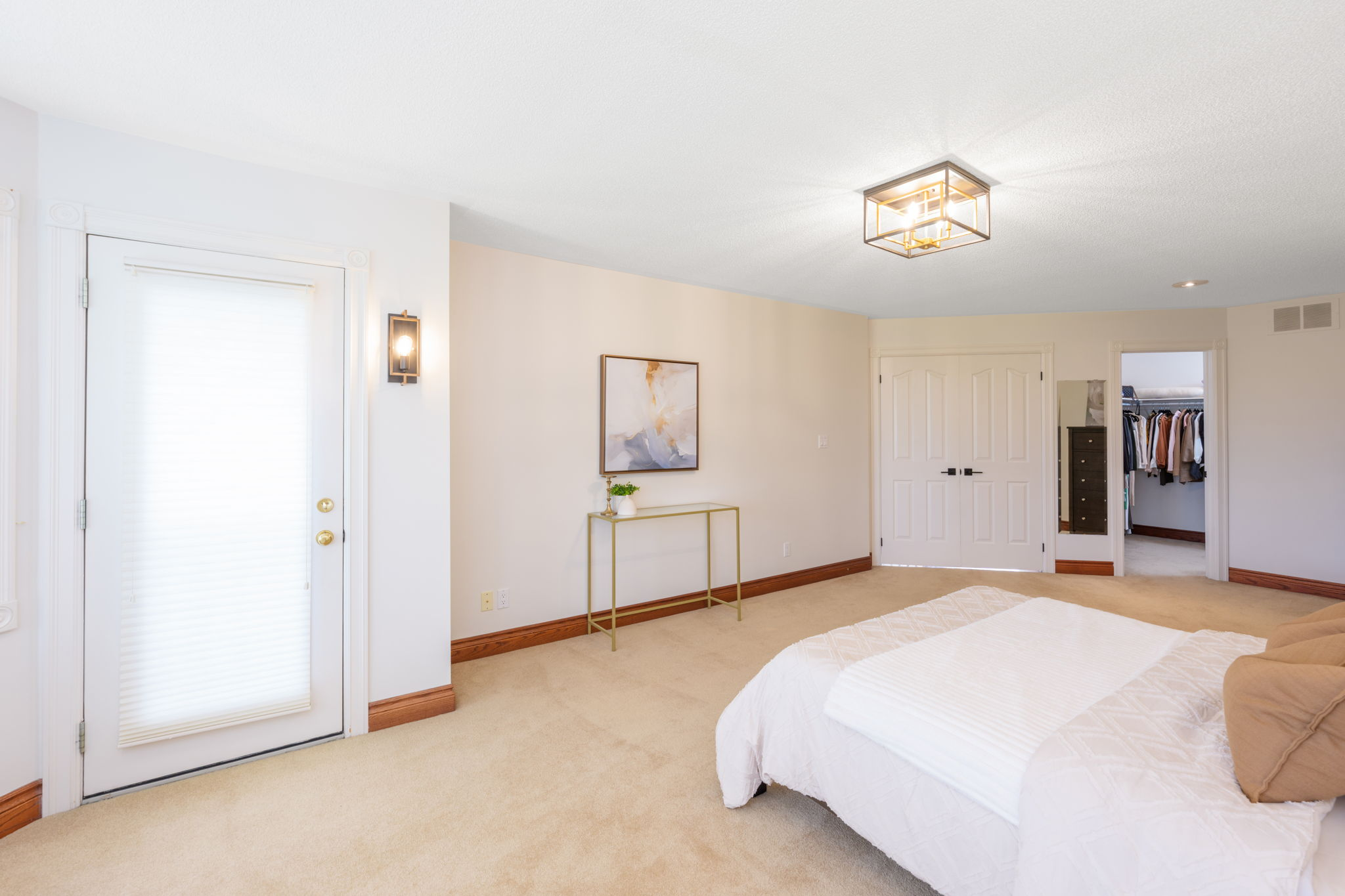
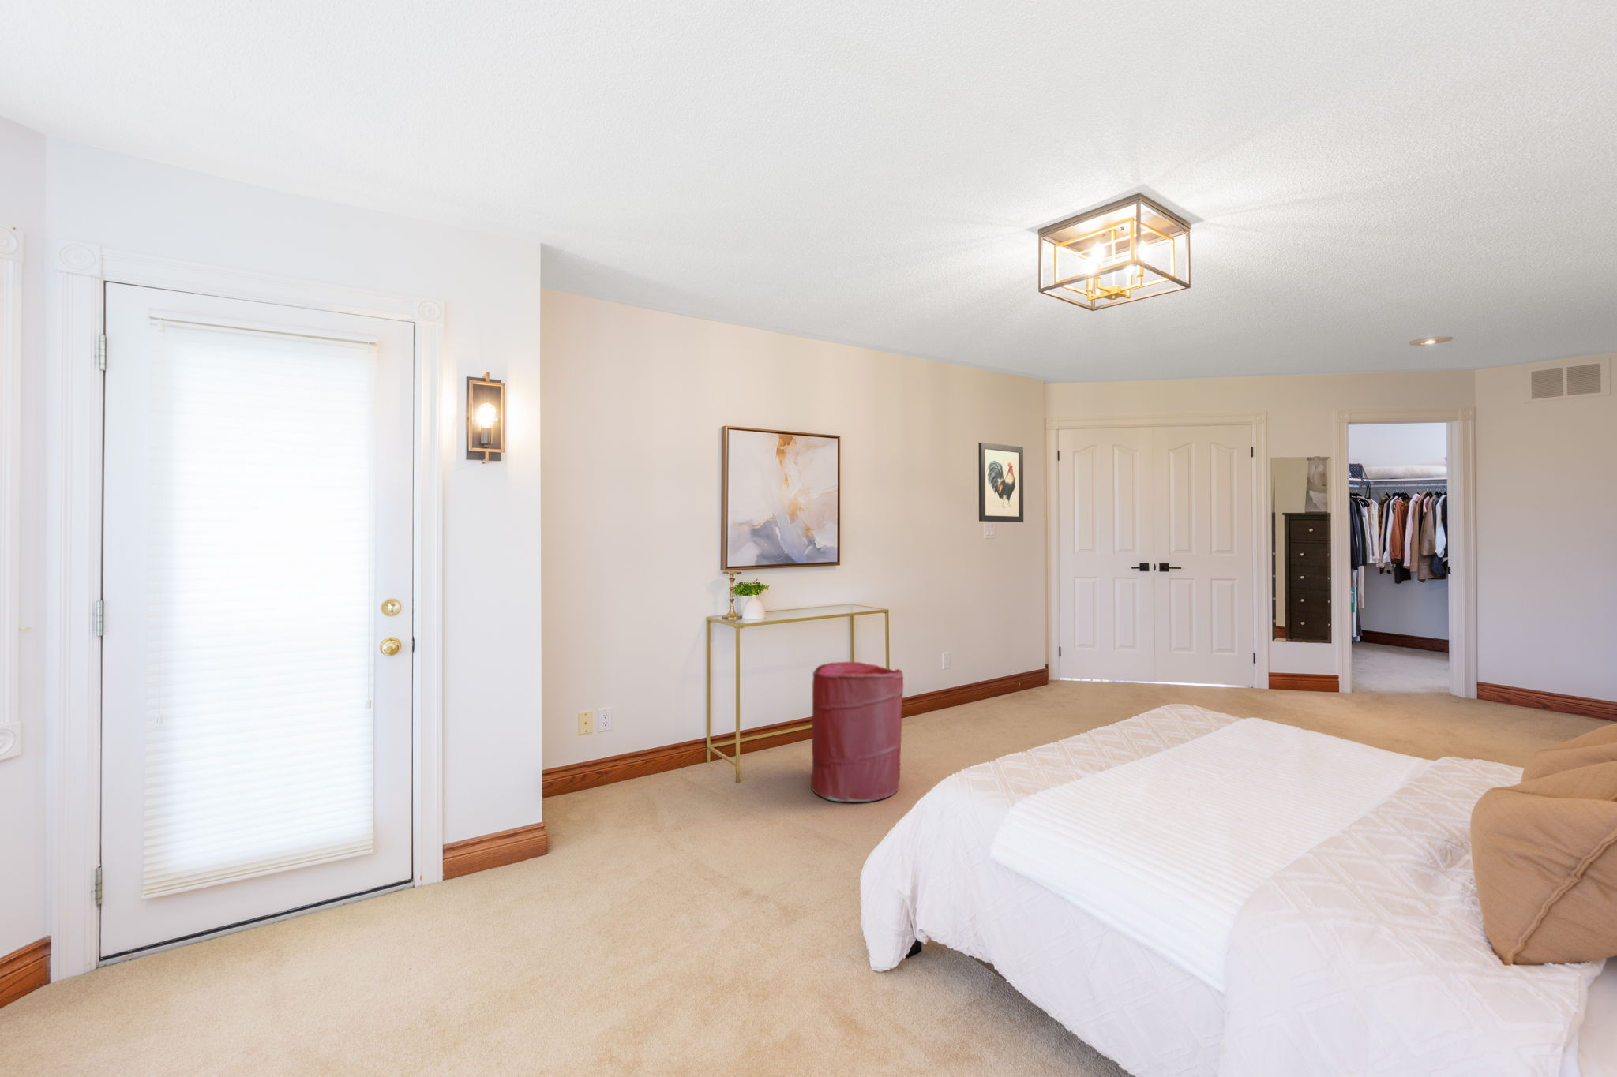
+ laundry hamper [810,661,904,803]
+ wall art [977,442,1024,523]
